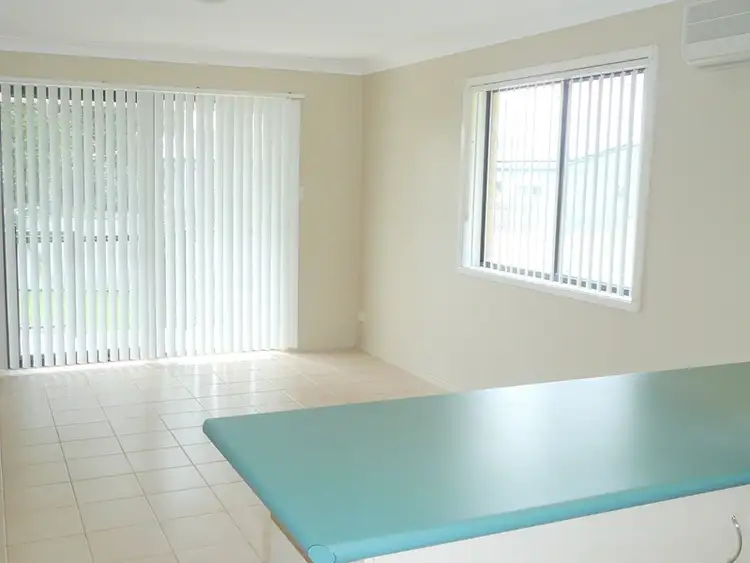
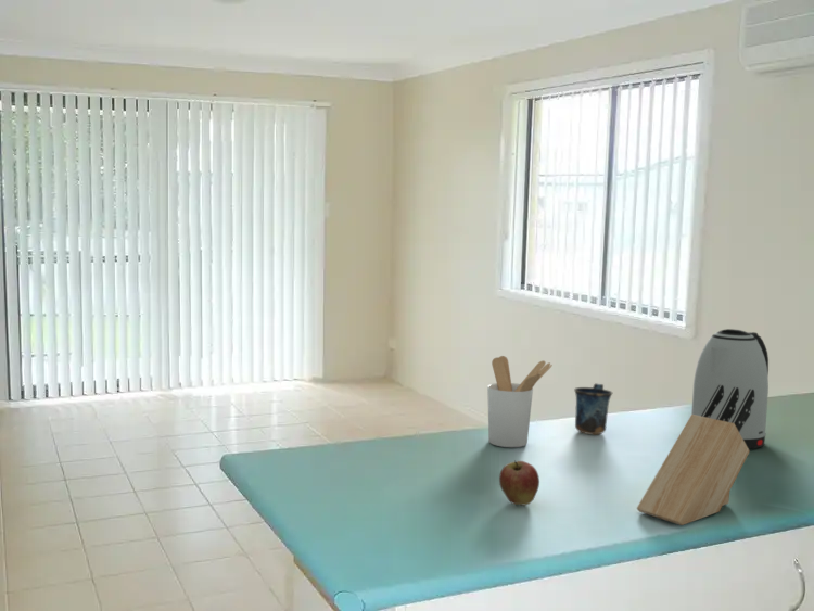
+ mug [573,382,613,435]
+ kettle [690,328,770,449]
+ fruit [498,459,540,506]
+ knife block [636,385,754,526]
+ utensil holder [486,355,554,448]
